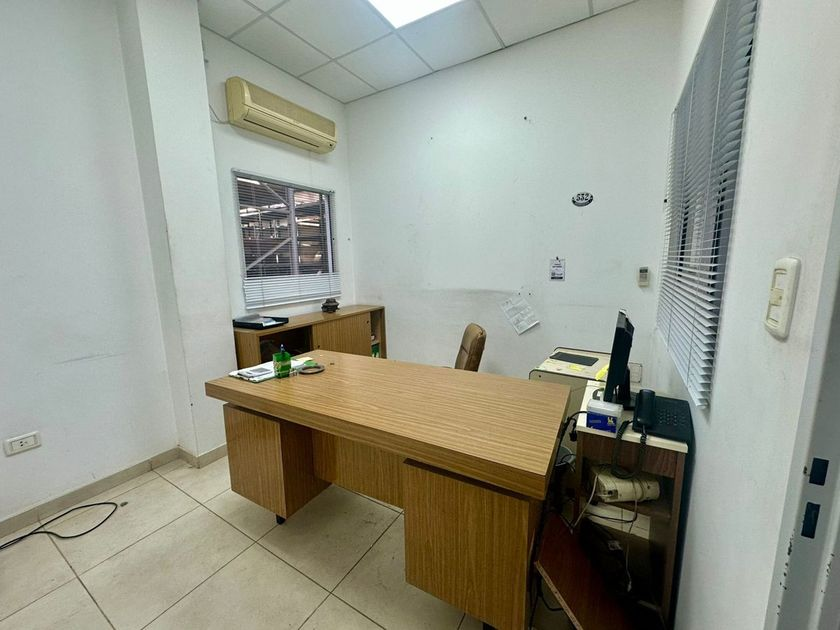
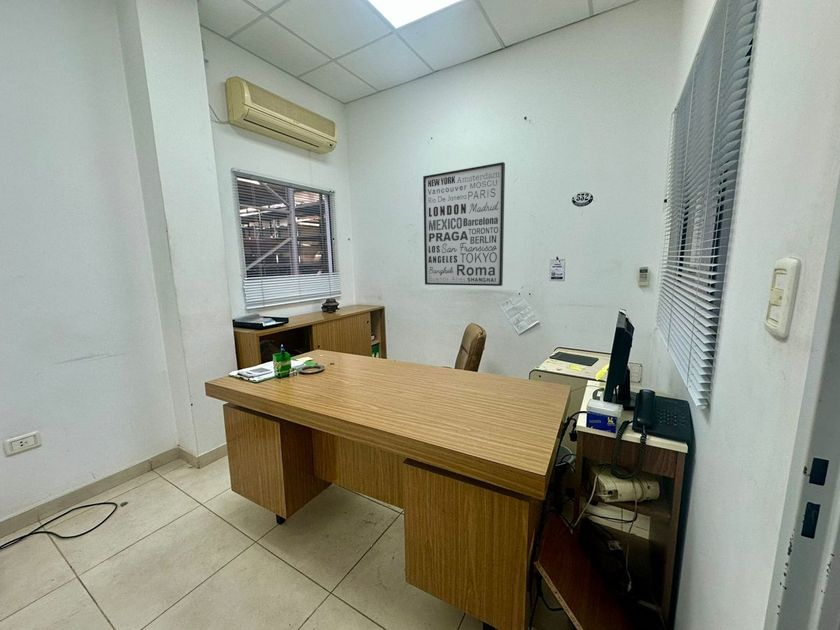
+ wall art [422,161,506,287]
